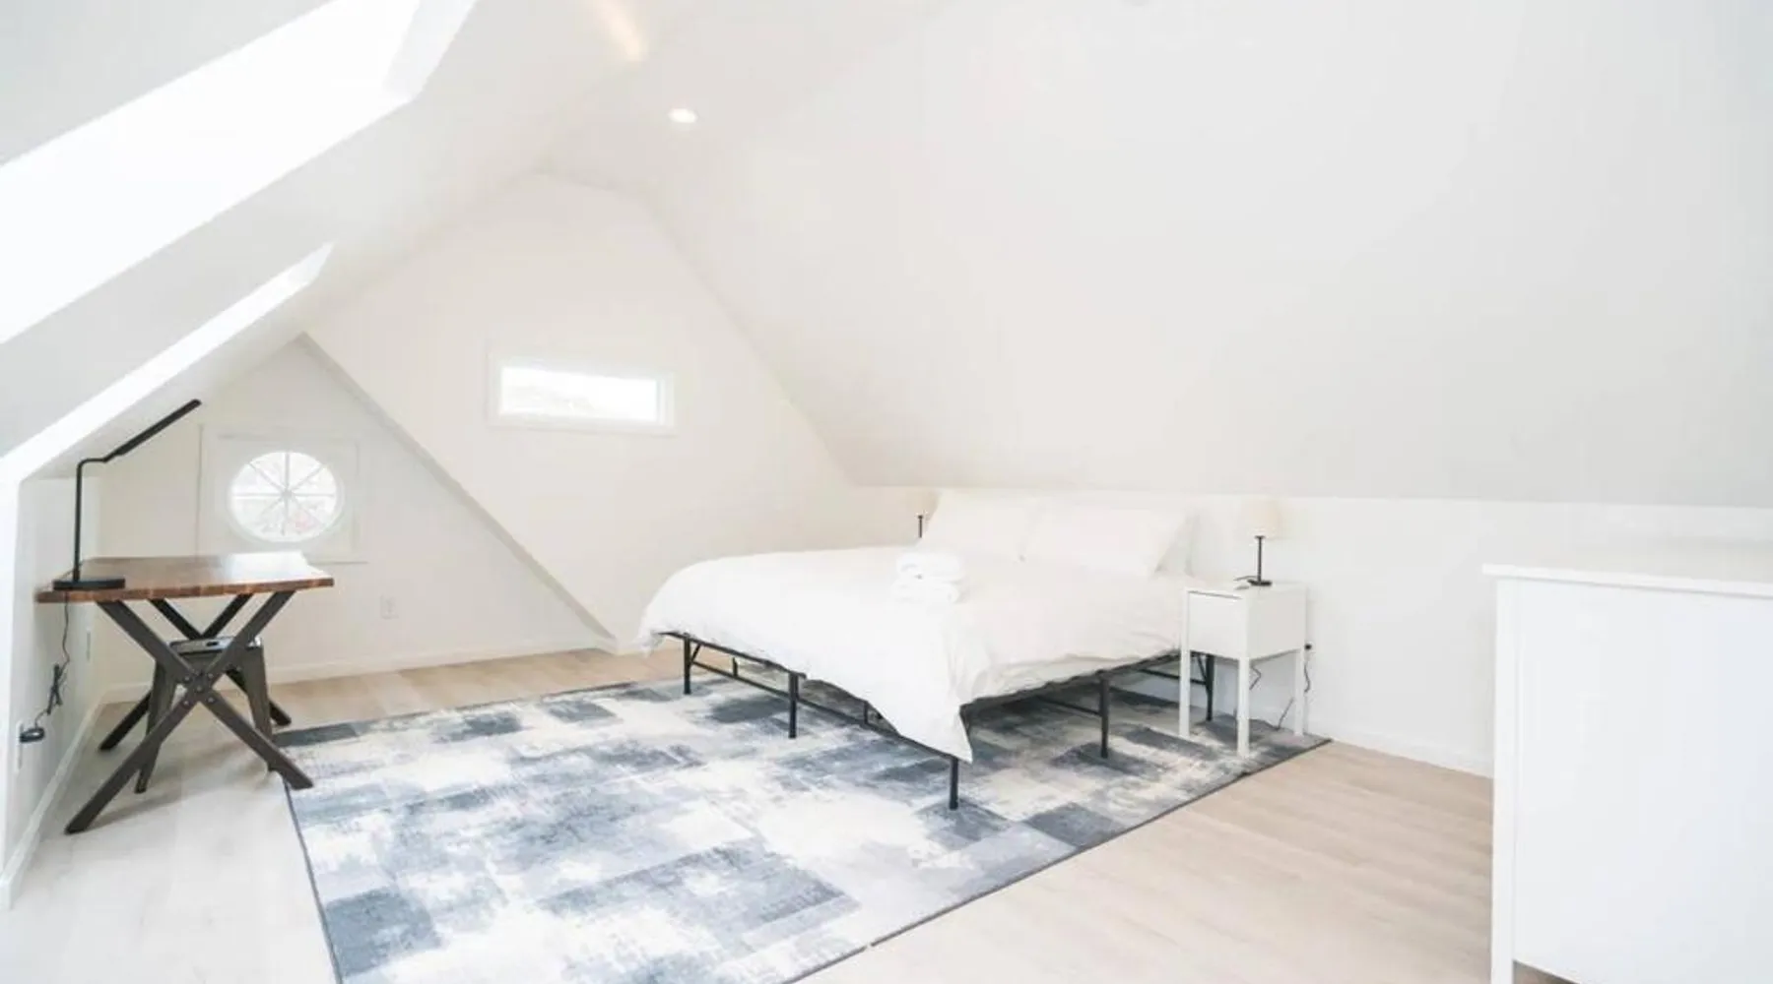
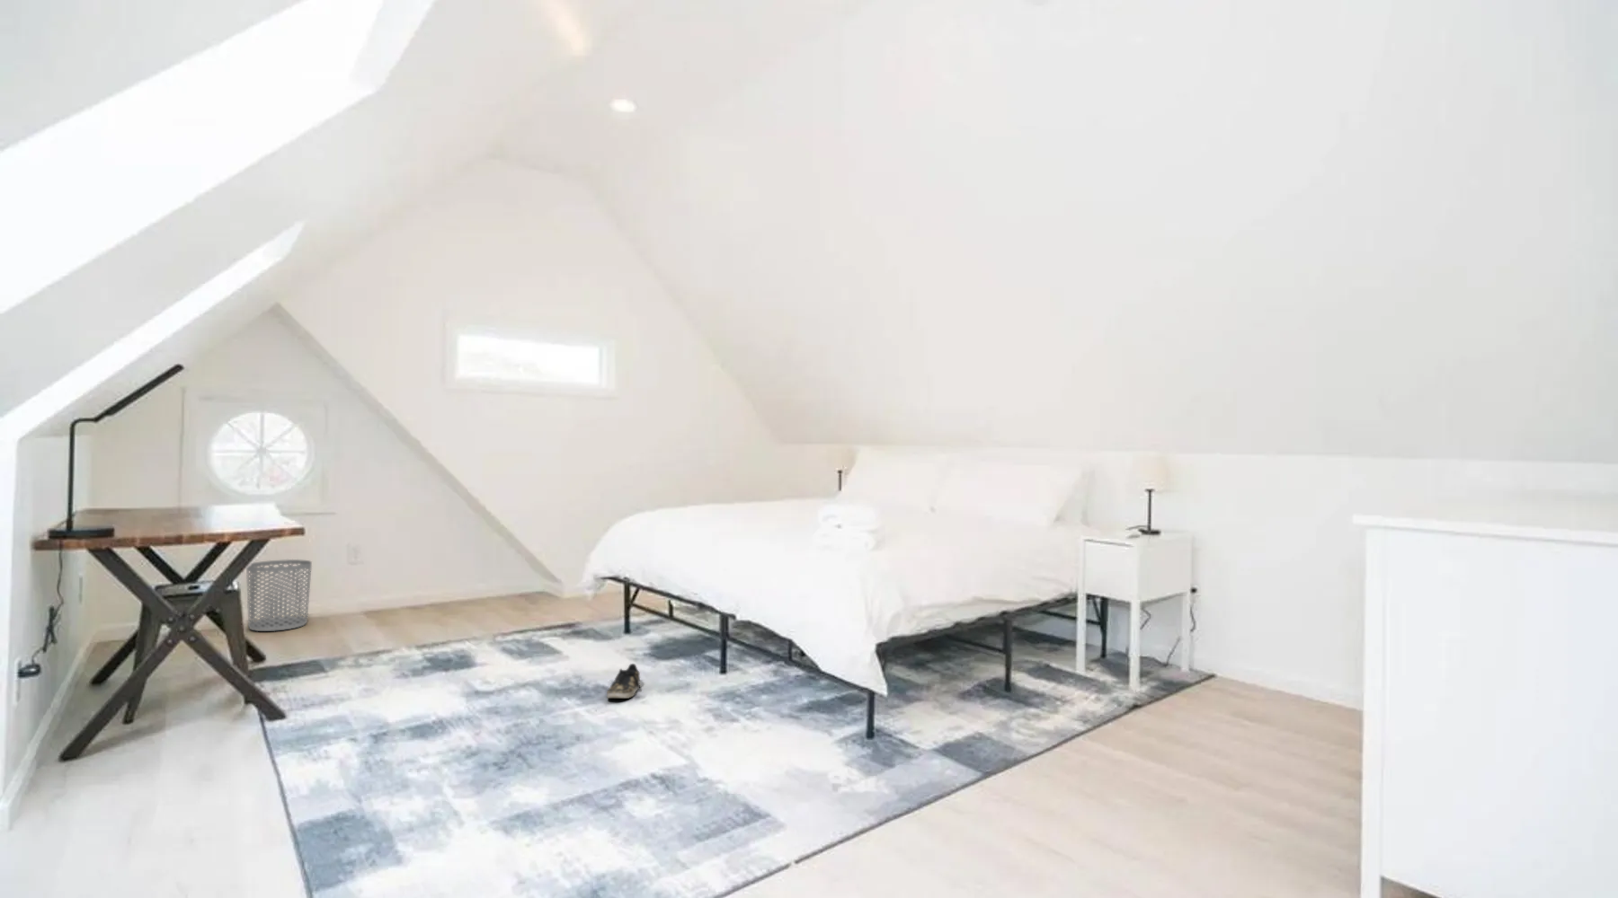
+ shoe [605,662,641,700]
+ waste bin [246,558,313,633]
